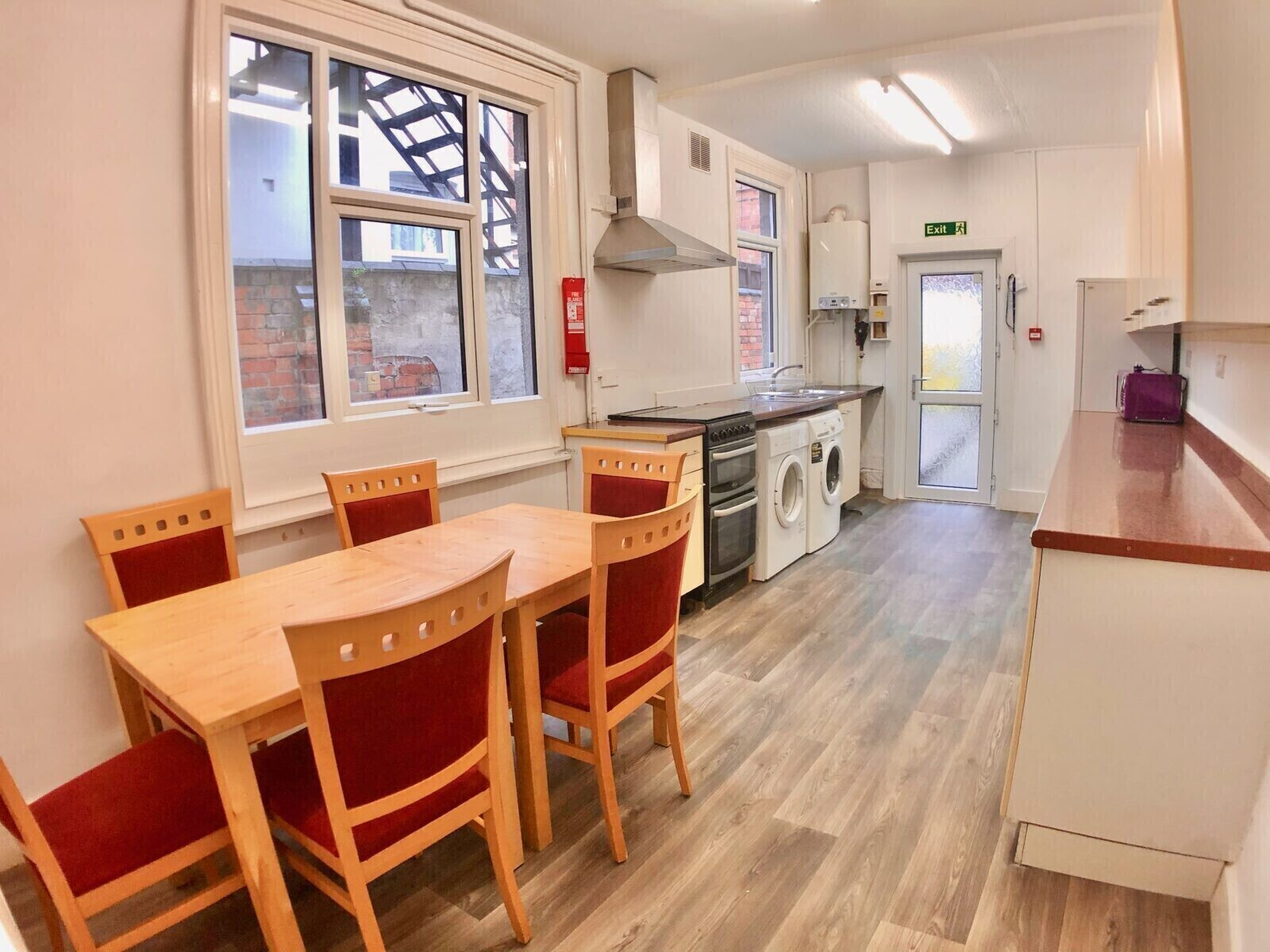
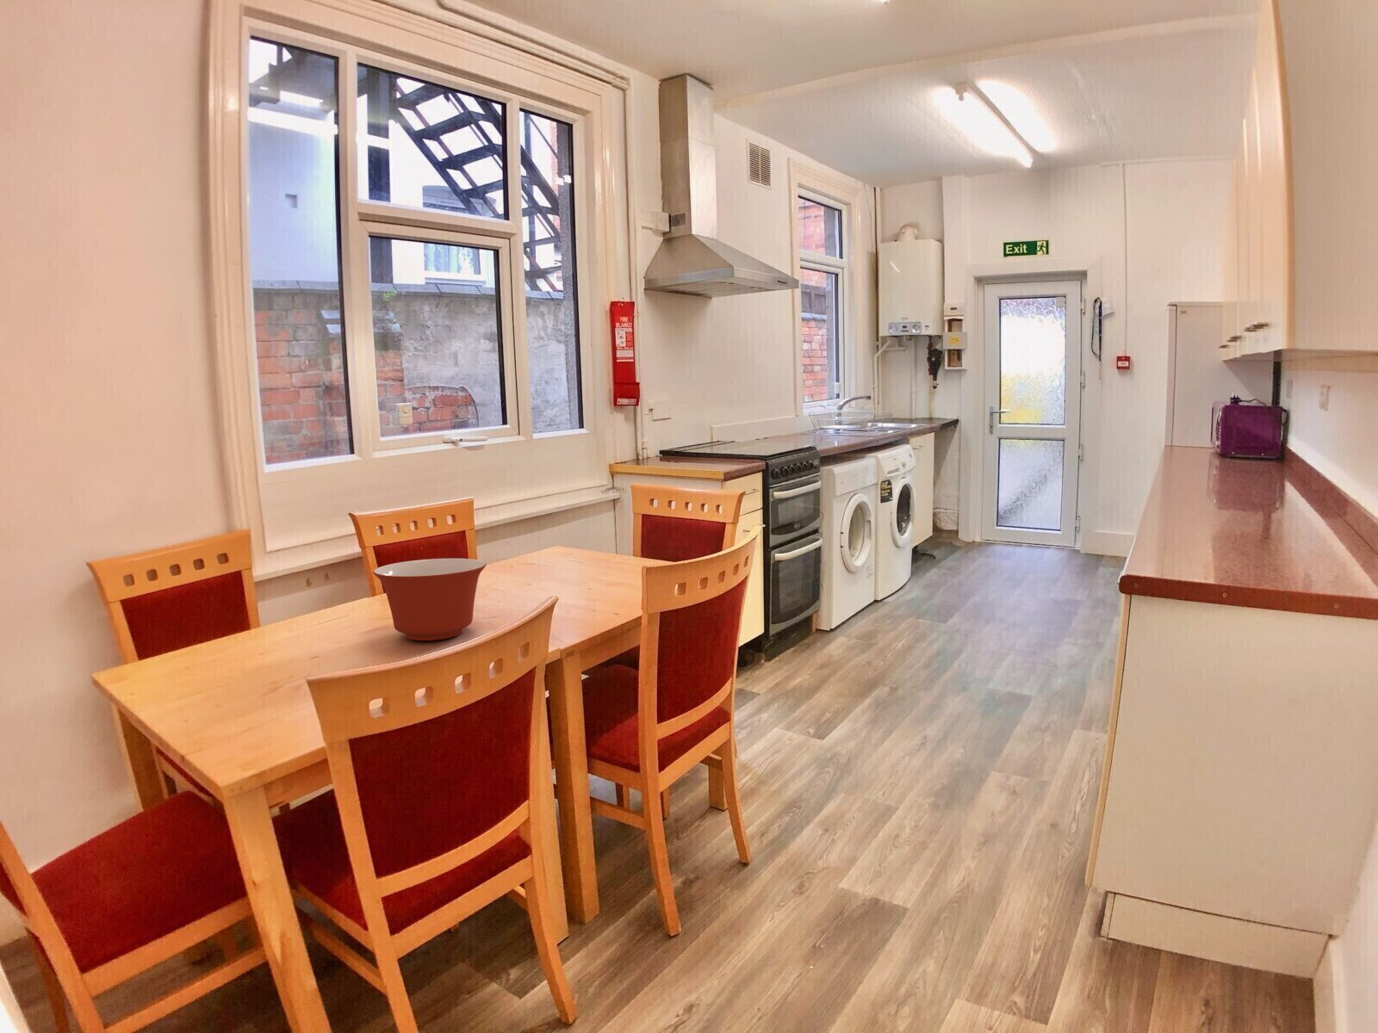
+ mixing bowl [372,558,486,641]
